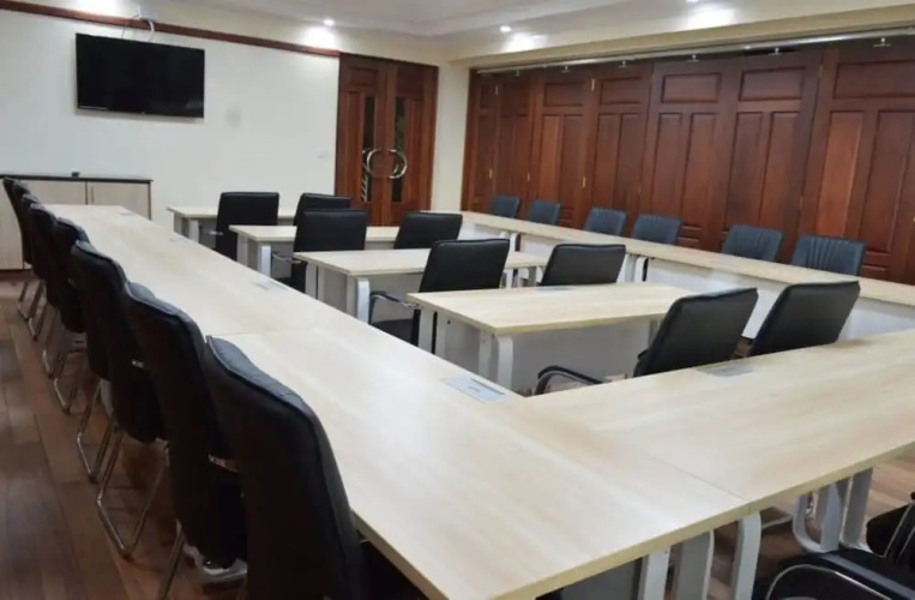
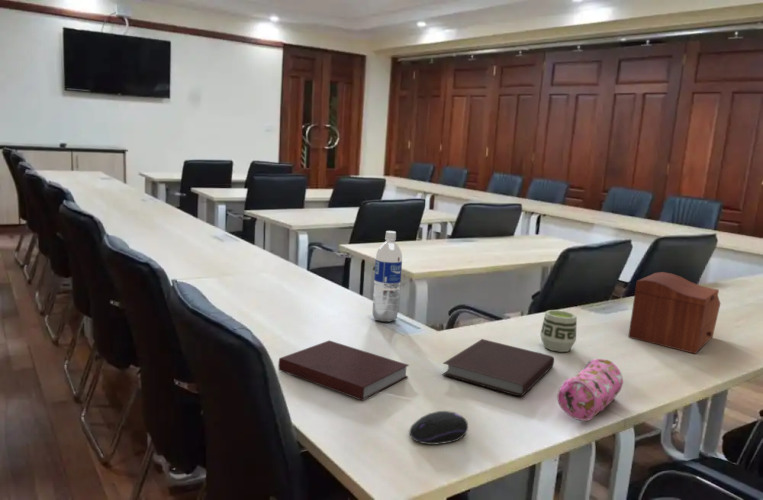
+ cup [539,309,578,353]
+ sewing box [627,271,721,355]
+ pencil case [556,358,624,422]
+ computer mouse [408,410,469,445]
+ notebook [441,338,555,397]
+ water bottle [372,230,403,323]
+ notebook [277,339,410,402]
